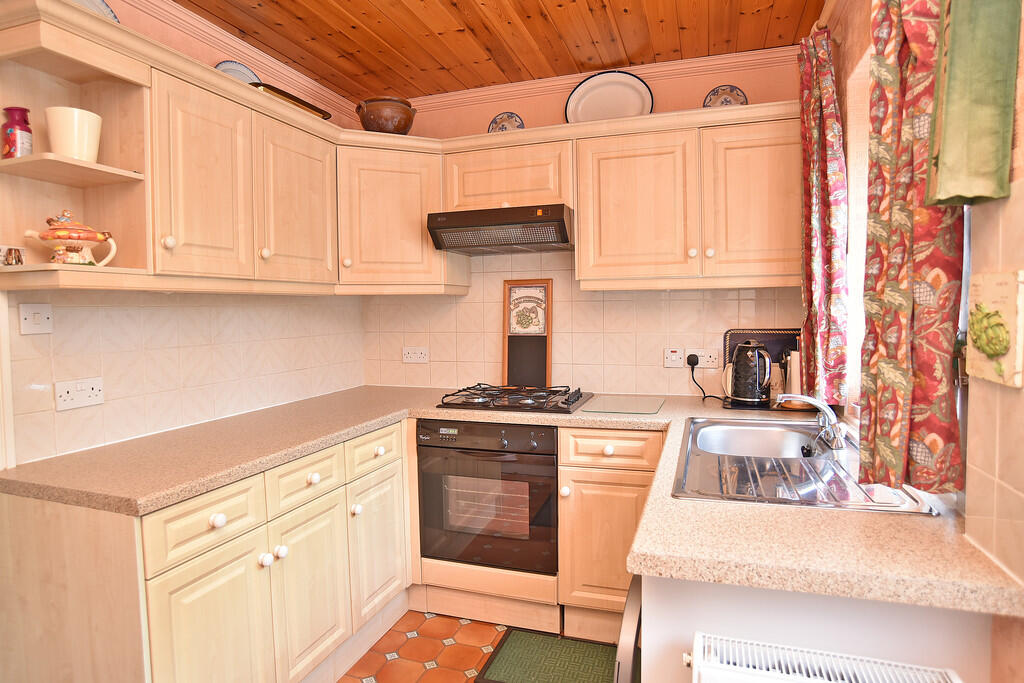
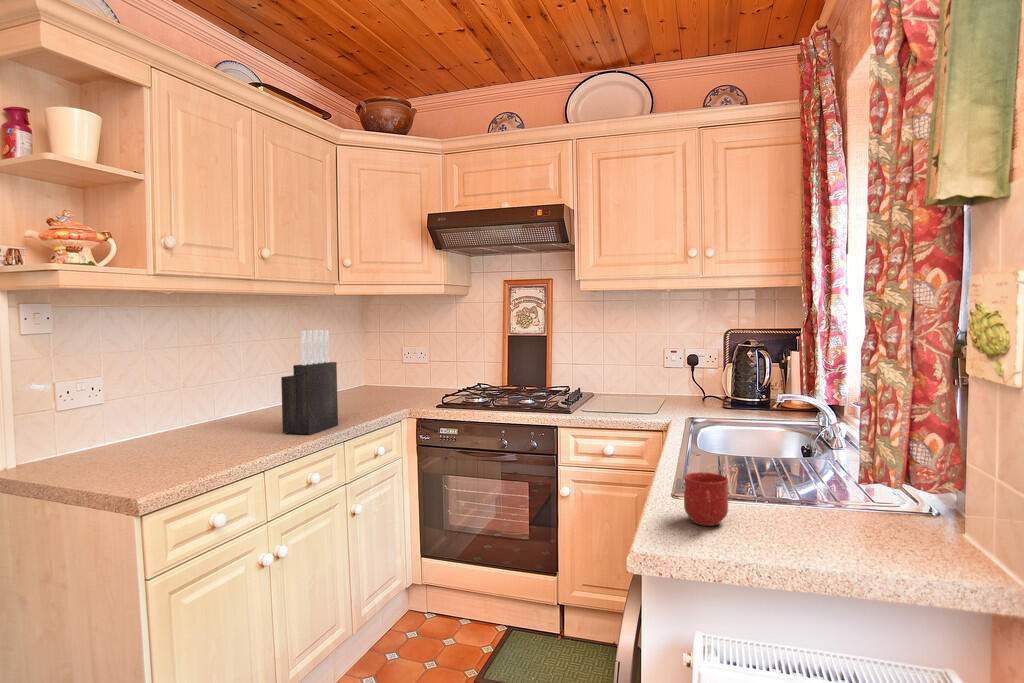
+ knife block [280,329,339,435]
+ mug [683,471,729,527]
